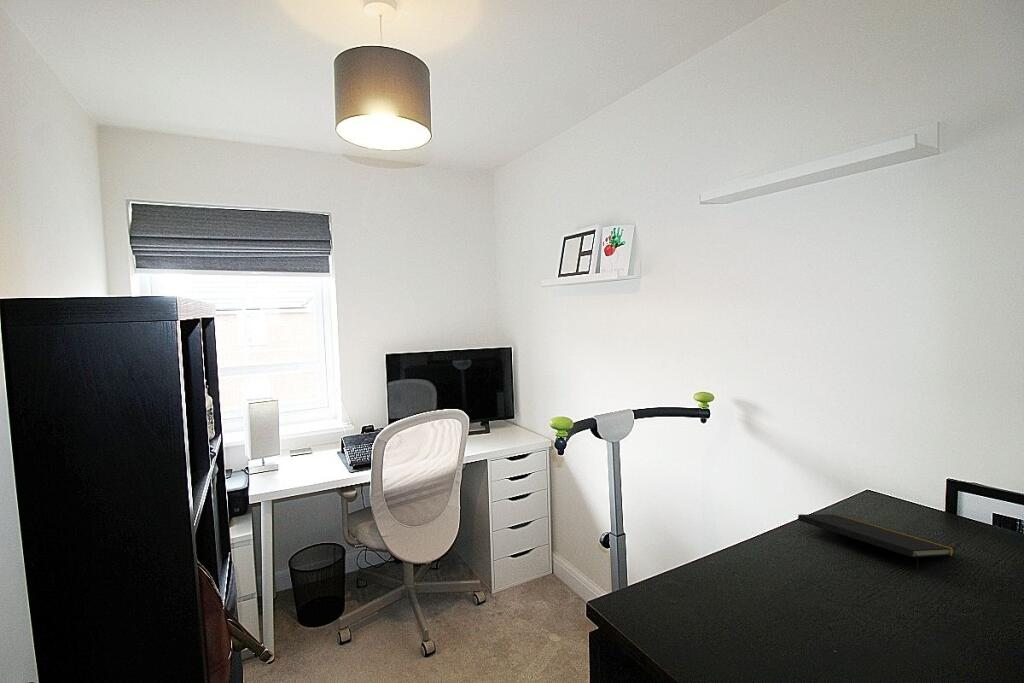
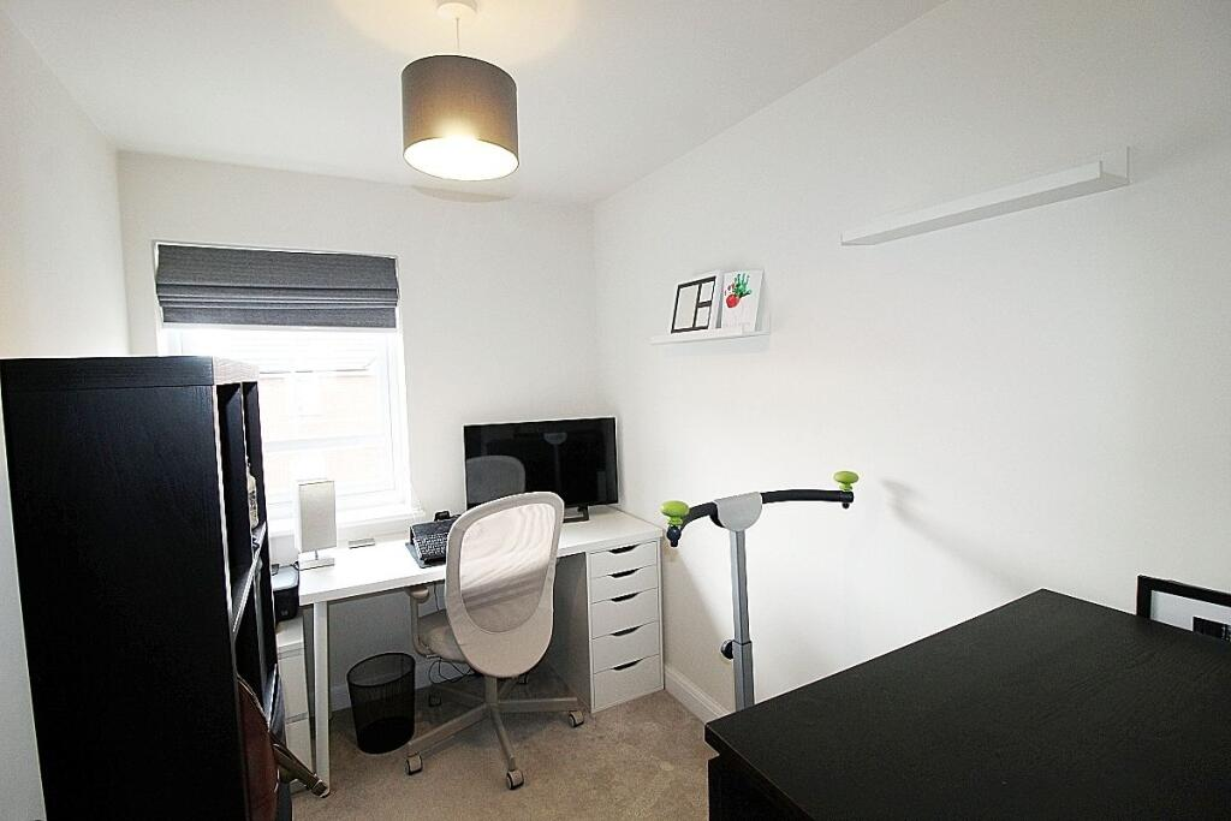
- notepad [797,513,956,576]
